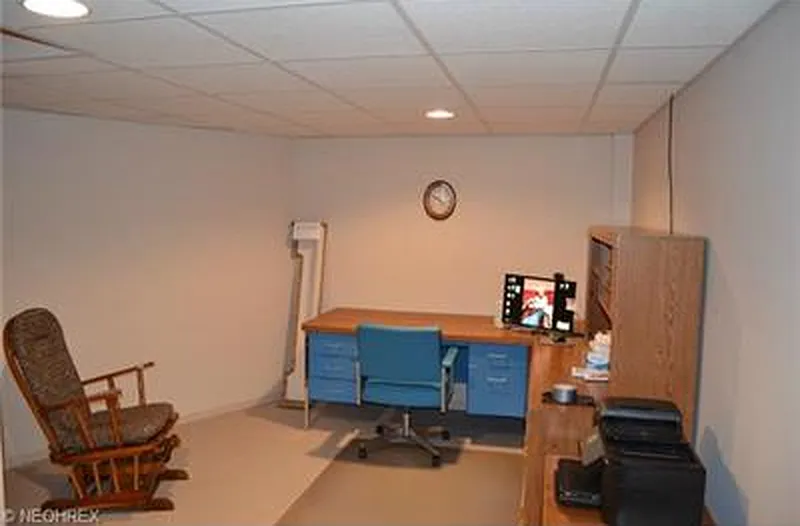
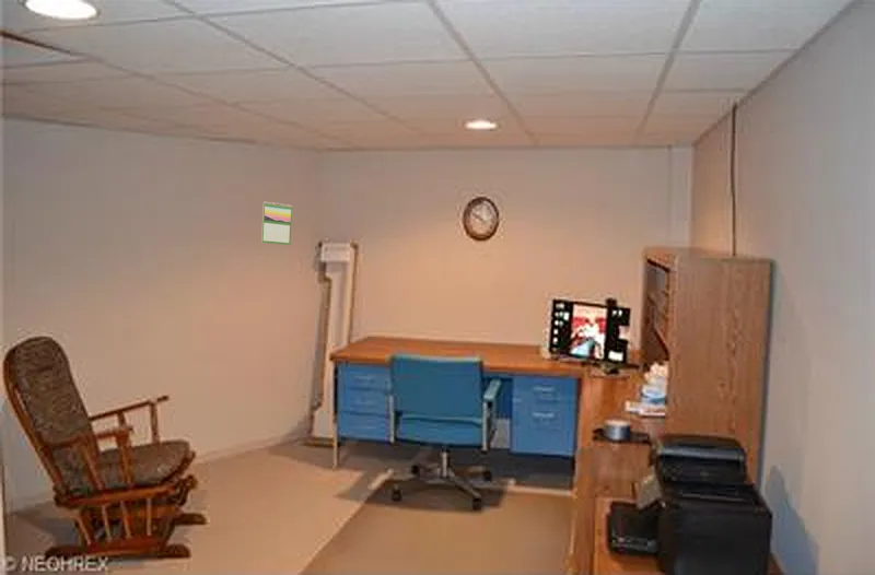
+ calendar [260,201,293,246]
